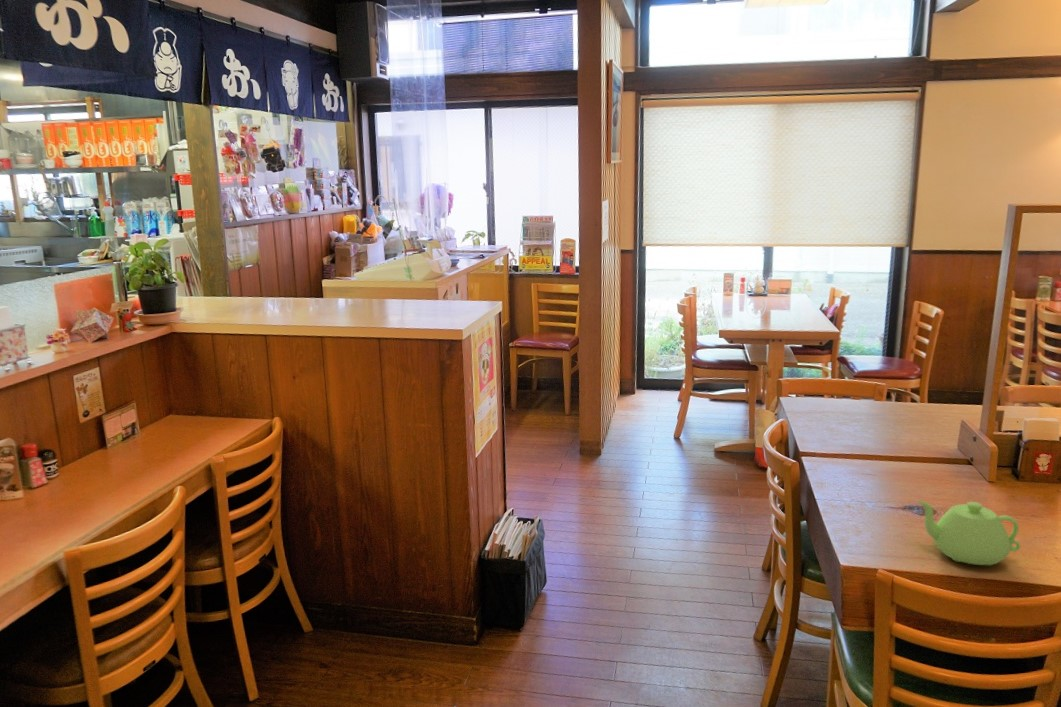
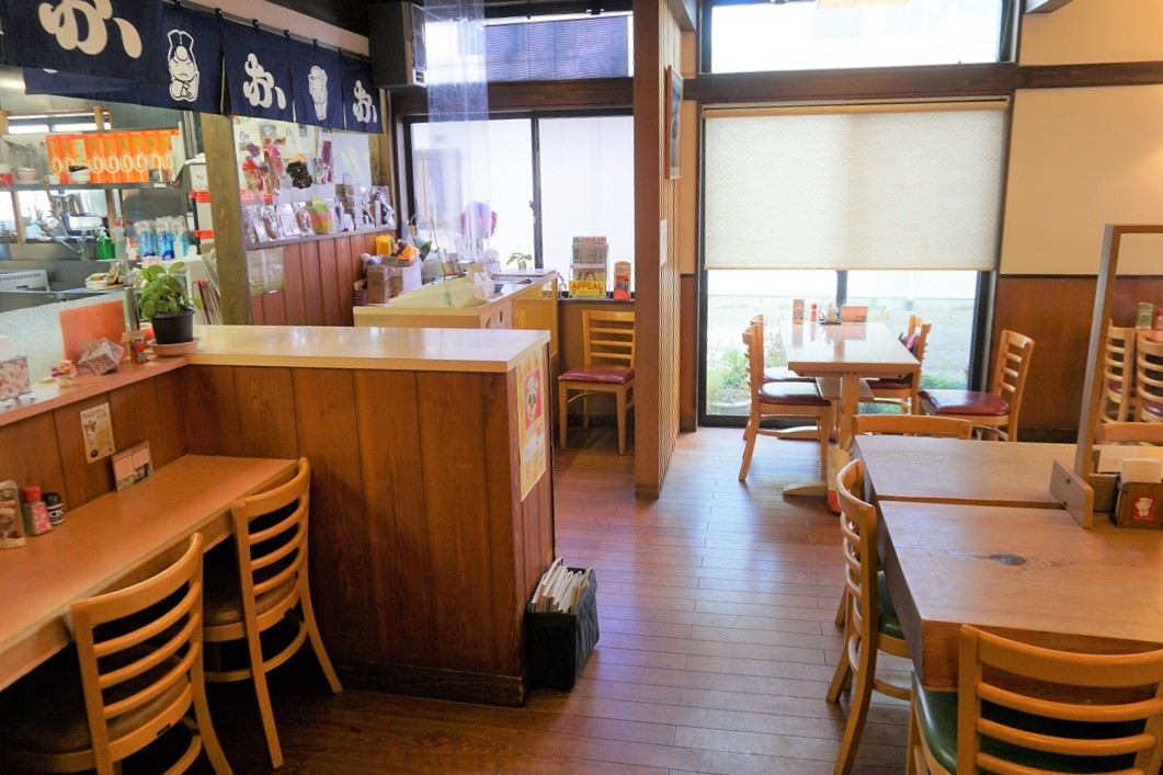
- teapot [916,499,1021,566]
